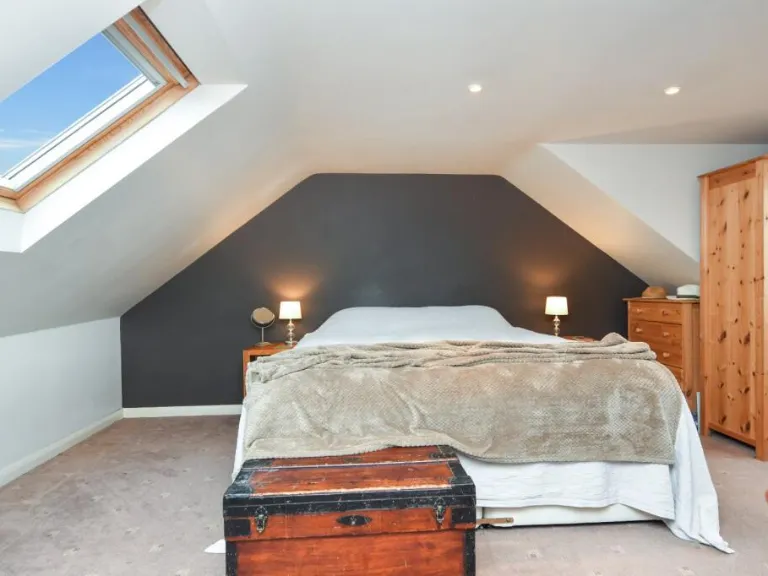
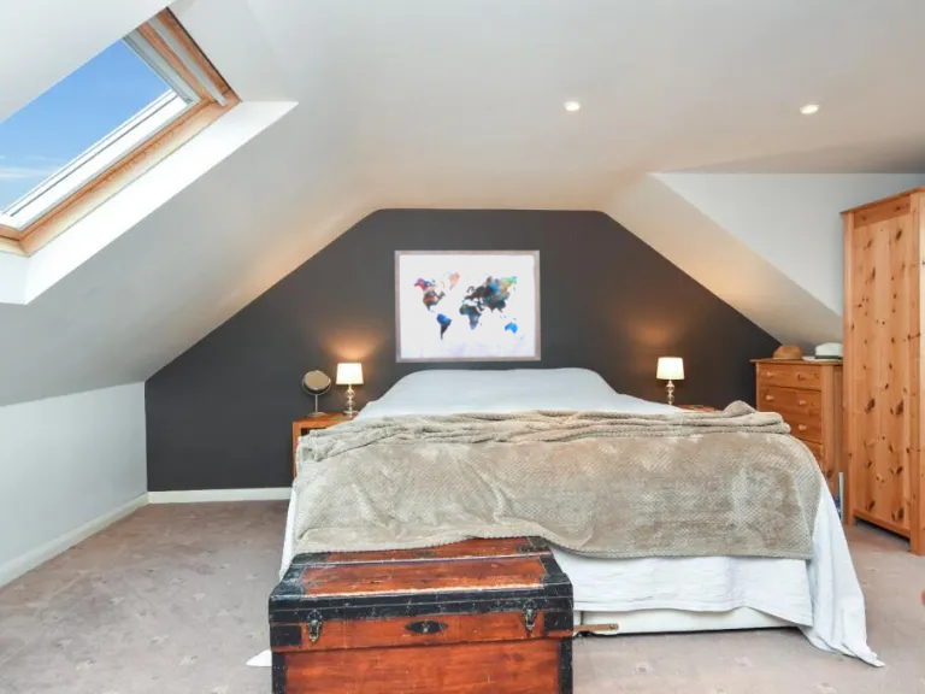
+ wall art [394,249,542,364]
